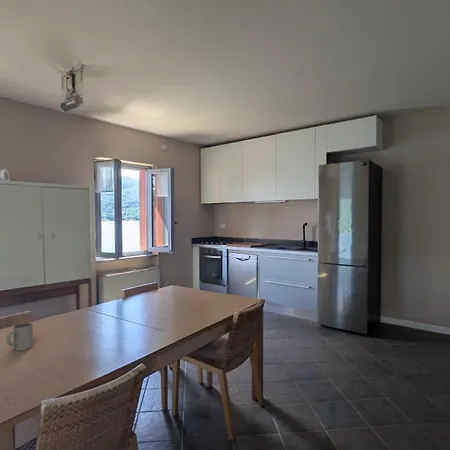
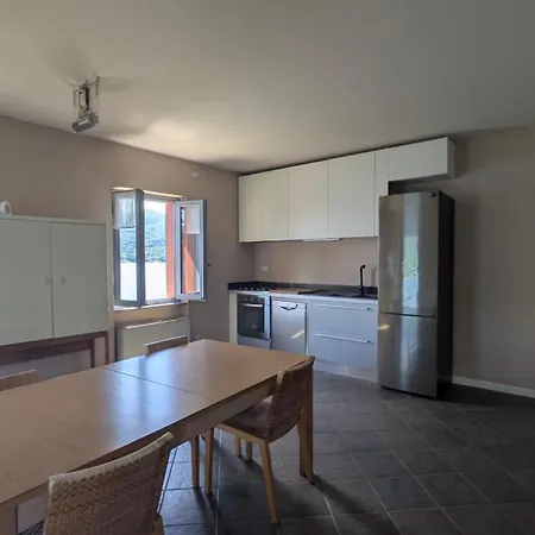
- mug [5,322,34,352]
